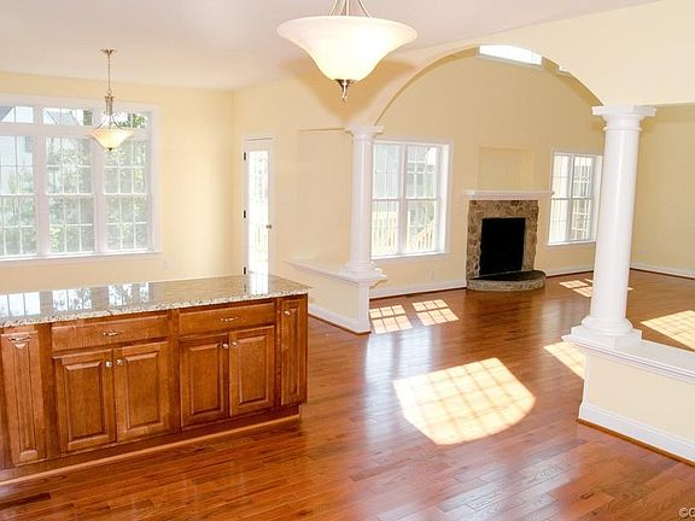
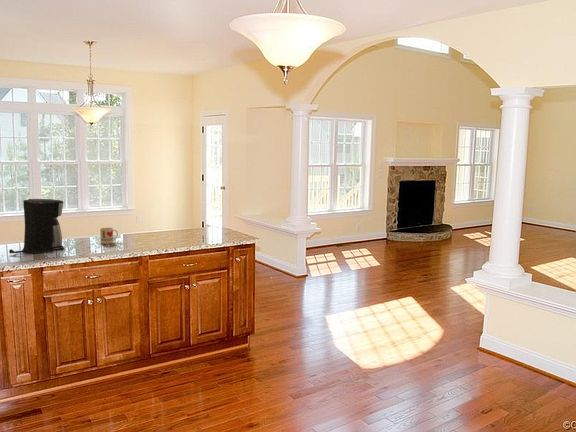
+ mug [99,227,119,245]
+ coffee maker [8,198,66,254]
